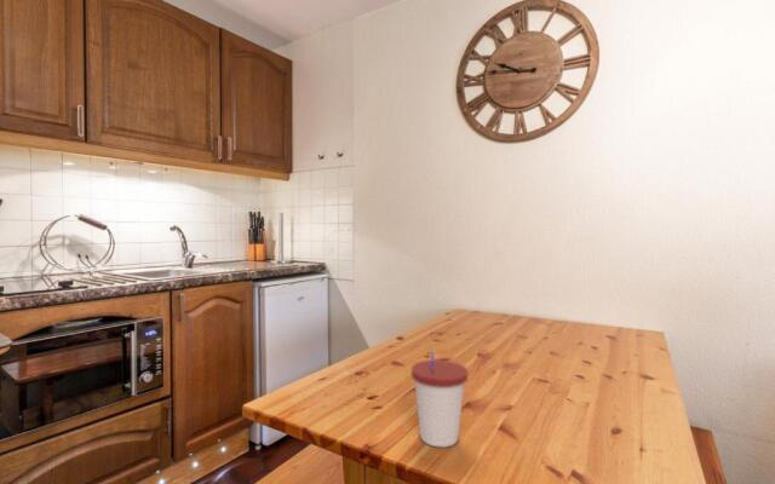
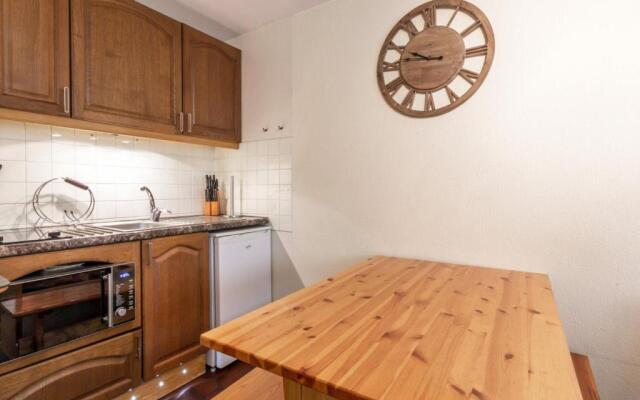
- cup [411,351,469,448]
